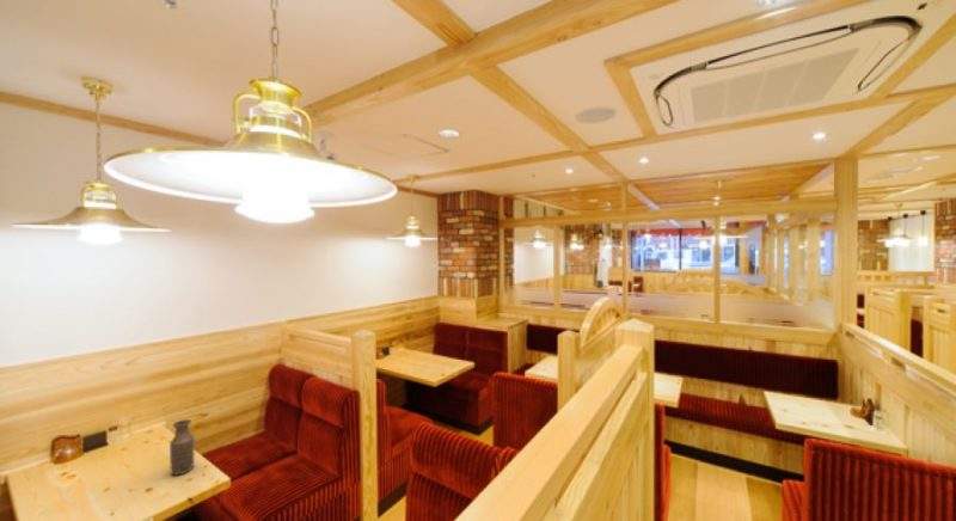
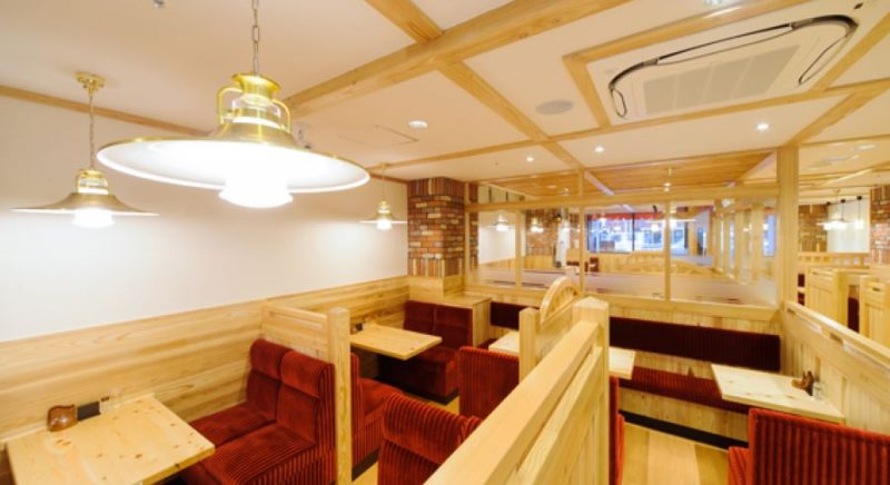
- bottle [168,418,196,477]
